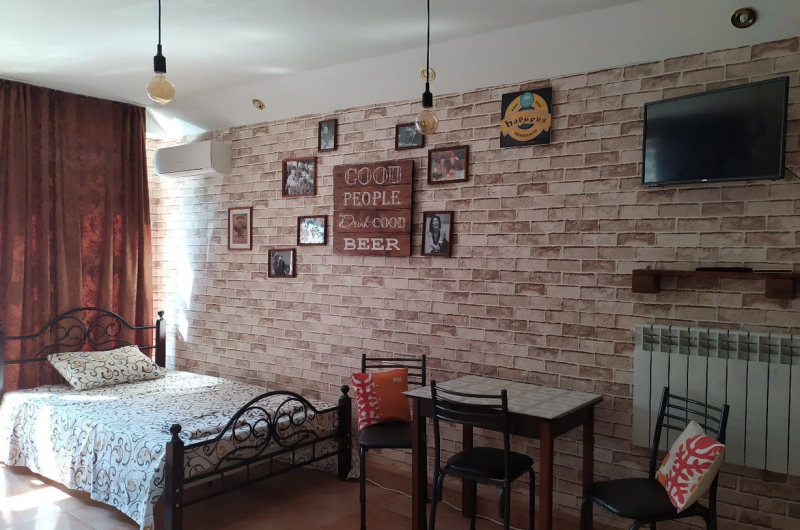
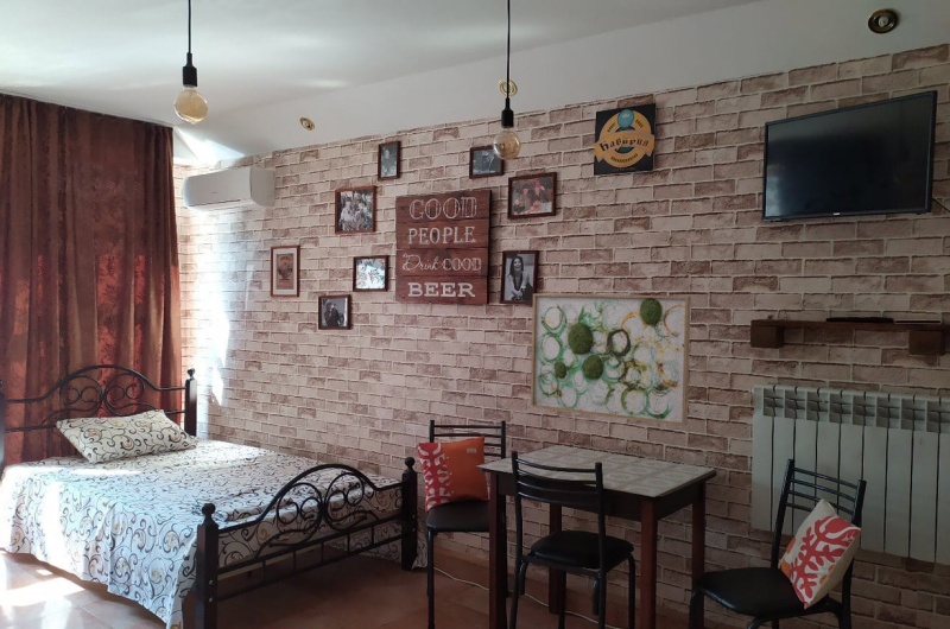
+ wall art [530,292,692,427]
